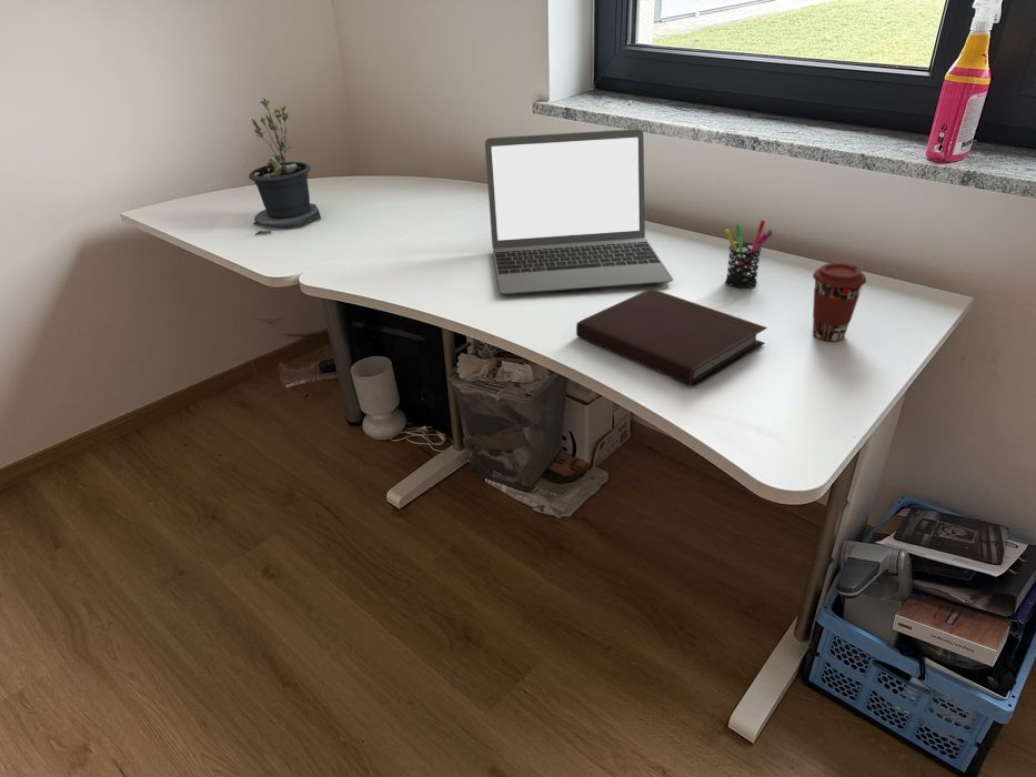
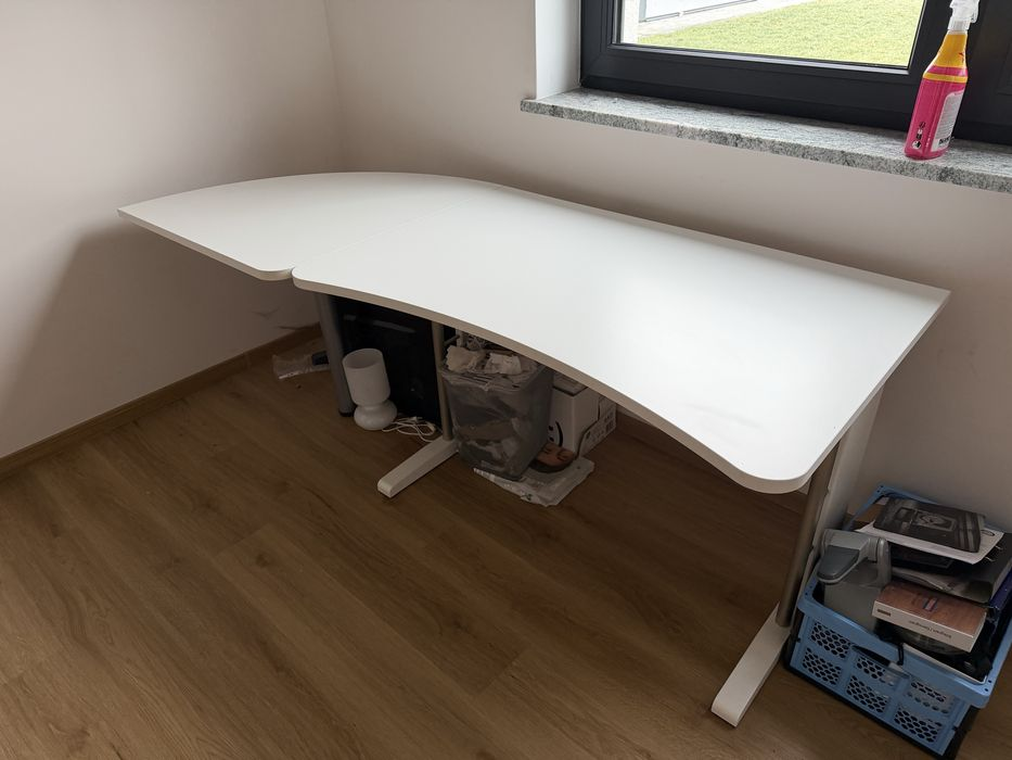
- pen holder [724,219,774,289]
- notebook [575,287,768,386]
- laptop [484,128,674,295]
- potted plant [248,98,322,236]
- coffee cup [812,262,867,342]
